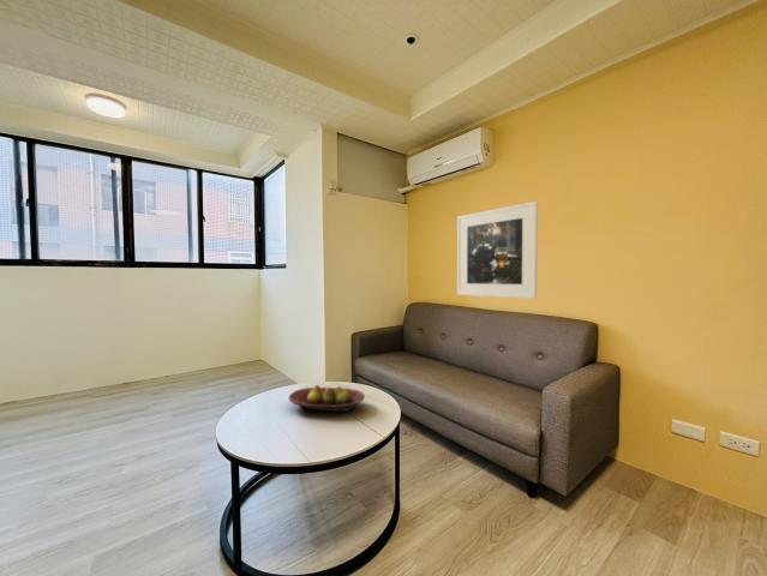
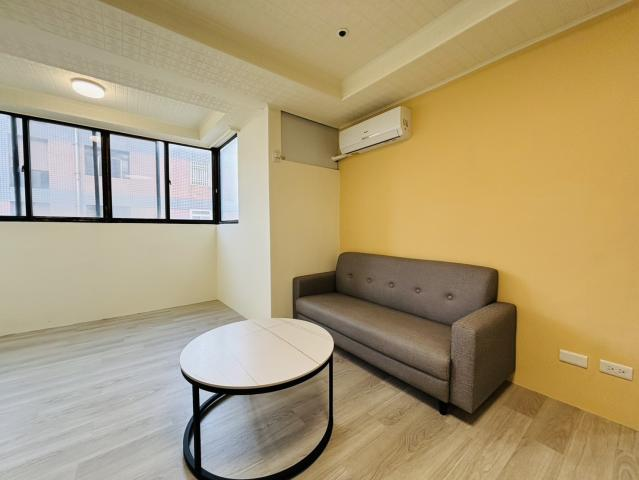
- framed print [456,200,539,300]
- fruit bowl [288,384,366,413]
